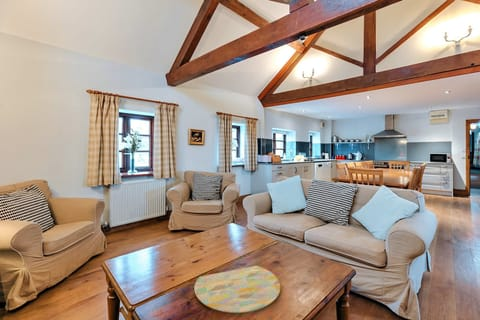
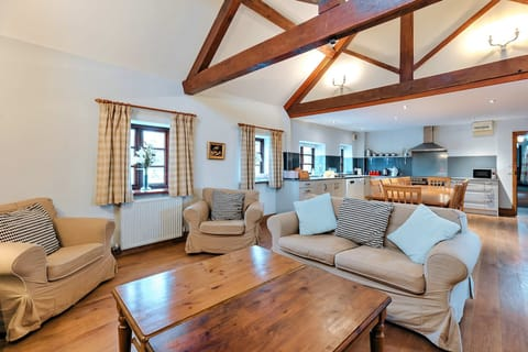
- decorative tray [193,265,281,314]
